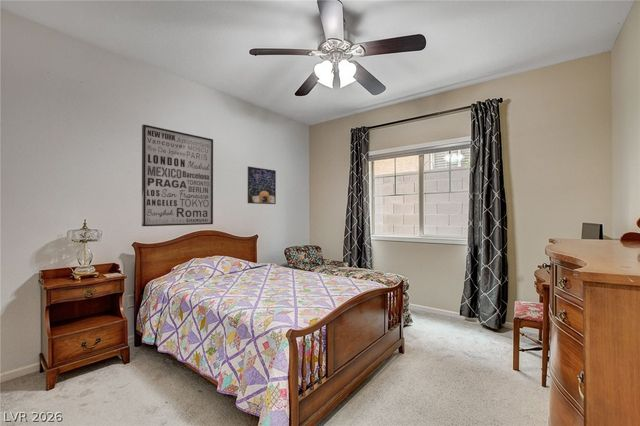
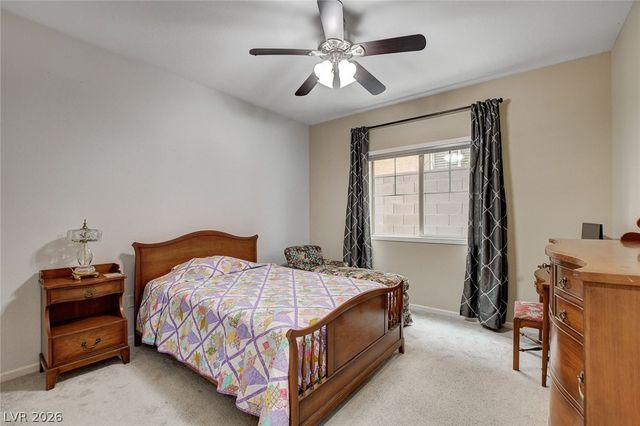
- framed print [247,165,277,205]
- wall art [141,124,214,227]
